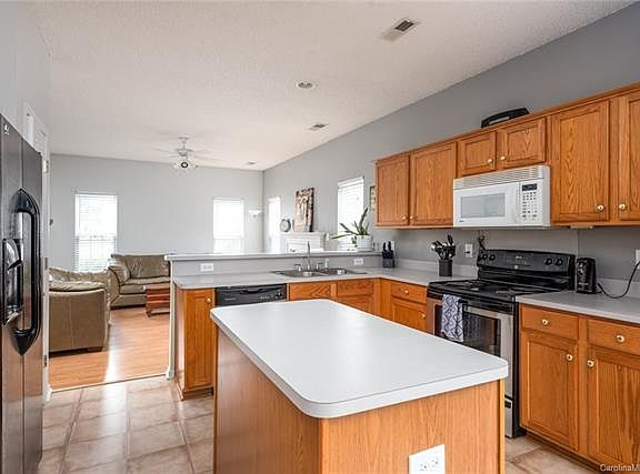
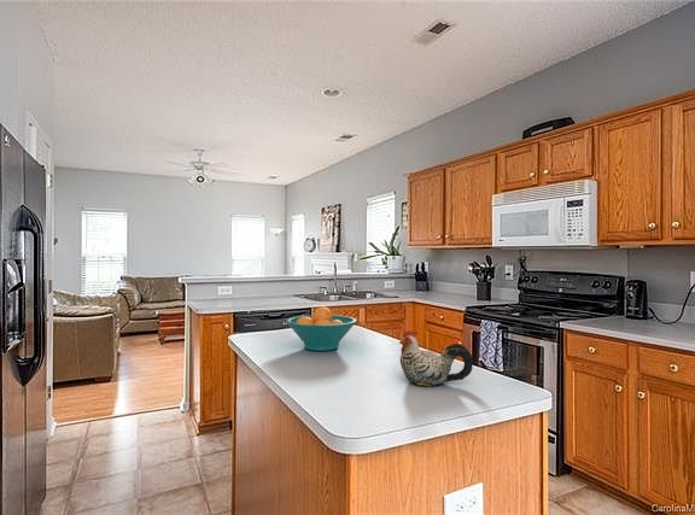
+ fruit bowl [285,306,357,352]
+ chicken figurine [398,329,474,388]
